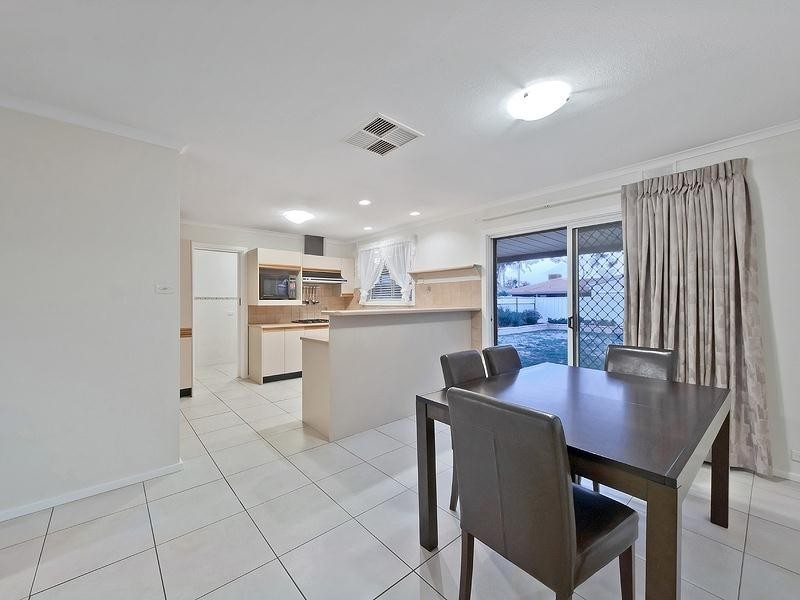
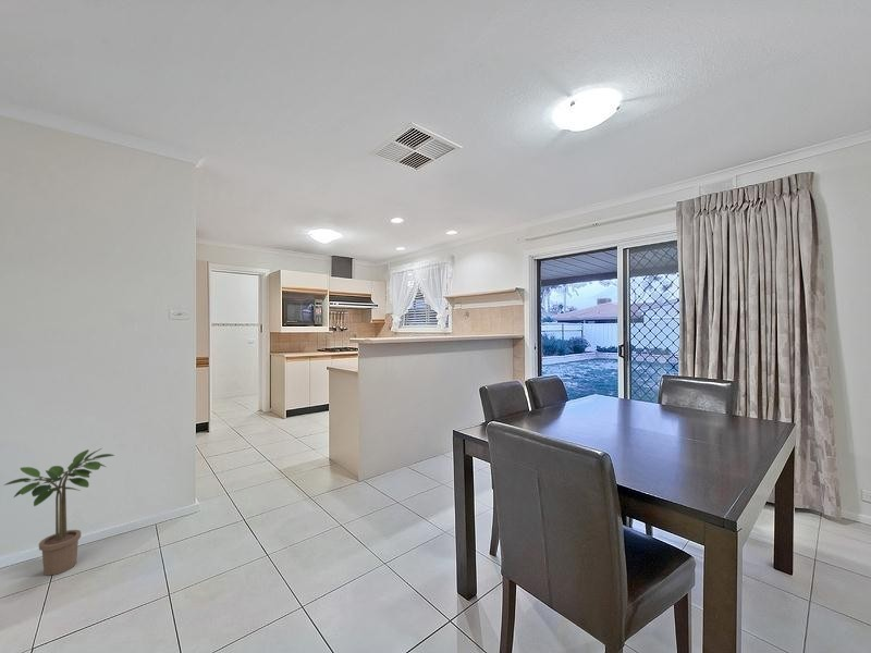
+ potted plant [3,447,115,577]
